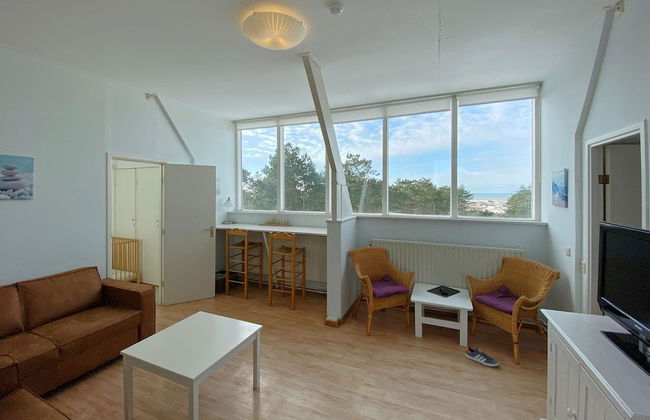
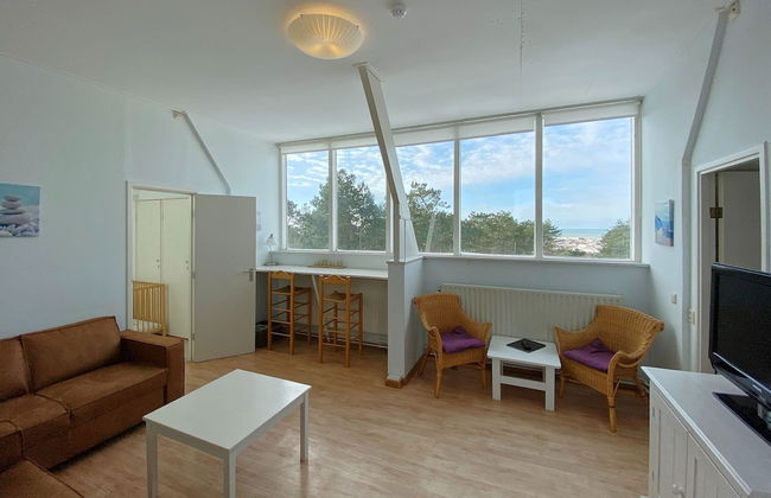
- sneaker [465,345,500,367]
